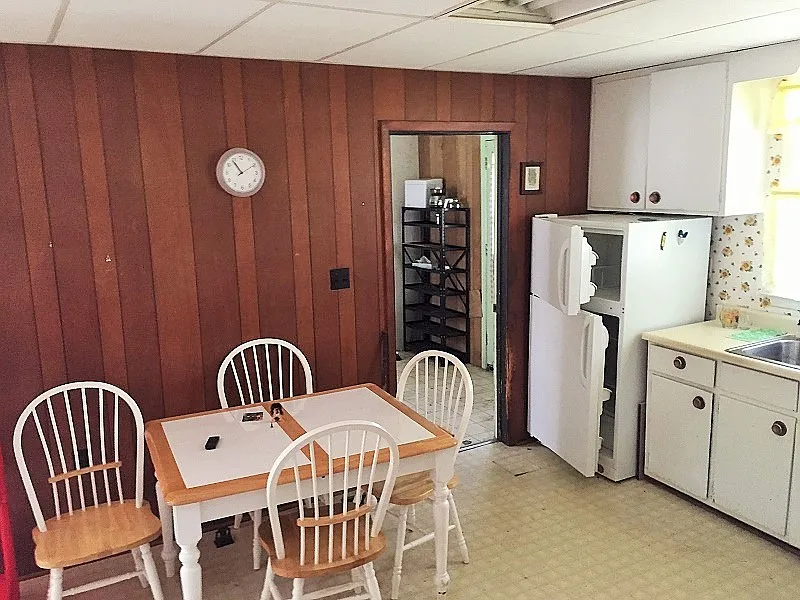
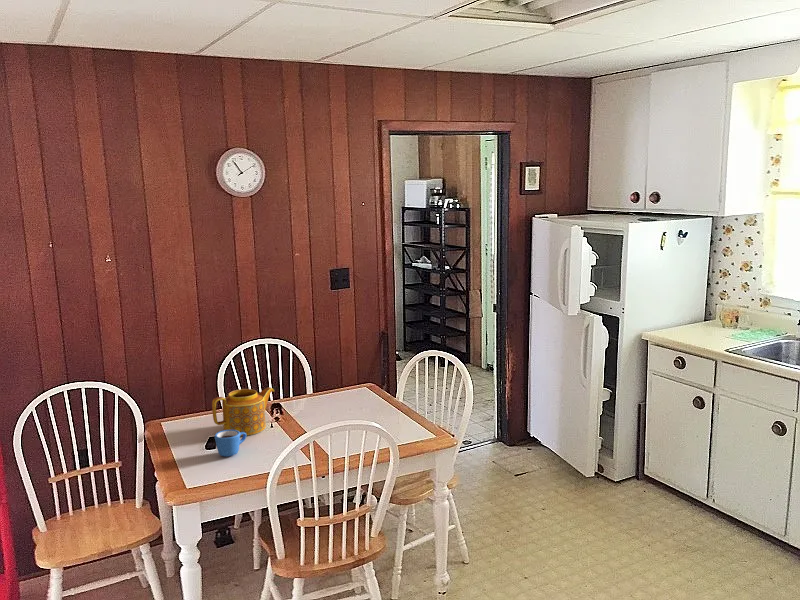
+ teapot [211,386,275,437]
+ mug [214,430,247,457]
